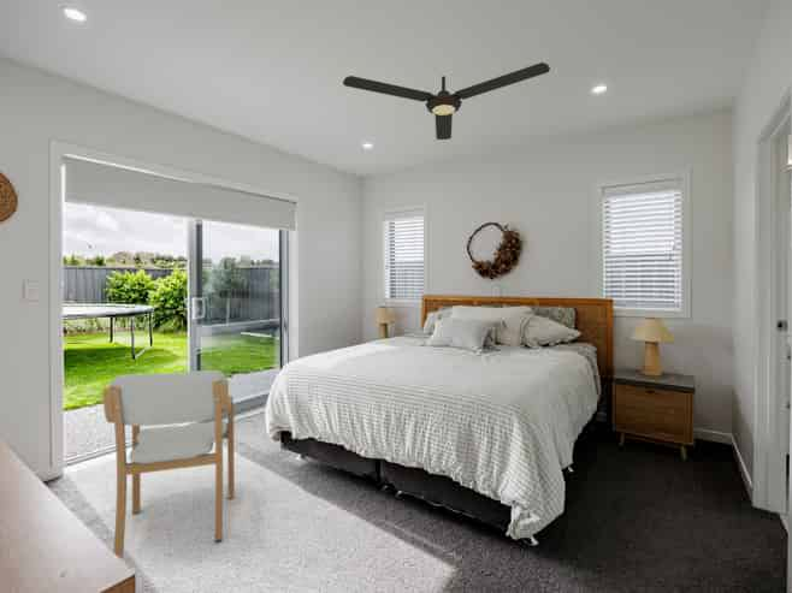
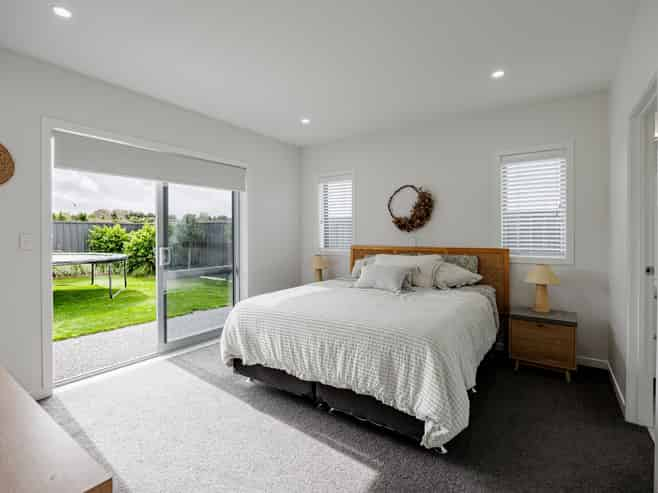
- armchair [101,369,236,559]
- ceiling fan [342,61,551,141]
